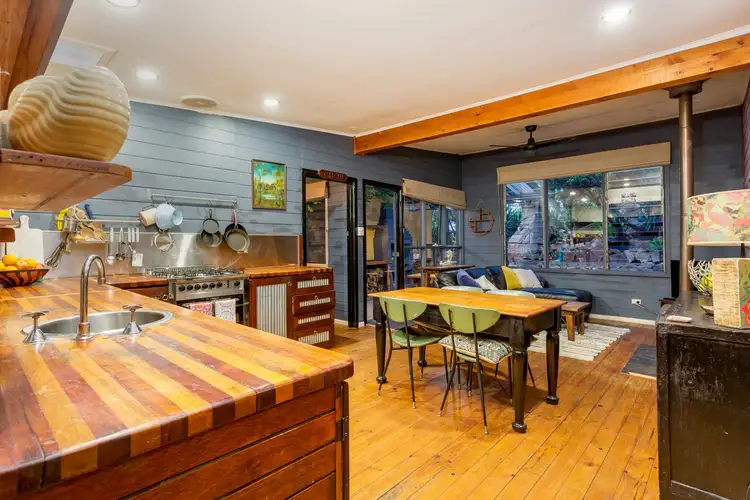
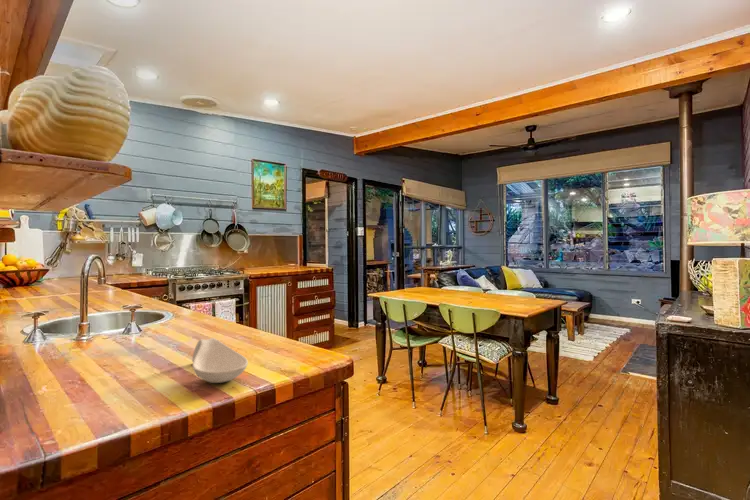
+ spoon rest [191,337,249,384]
